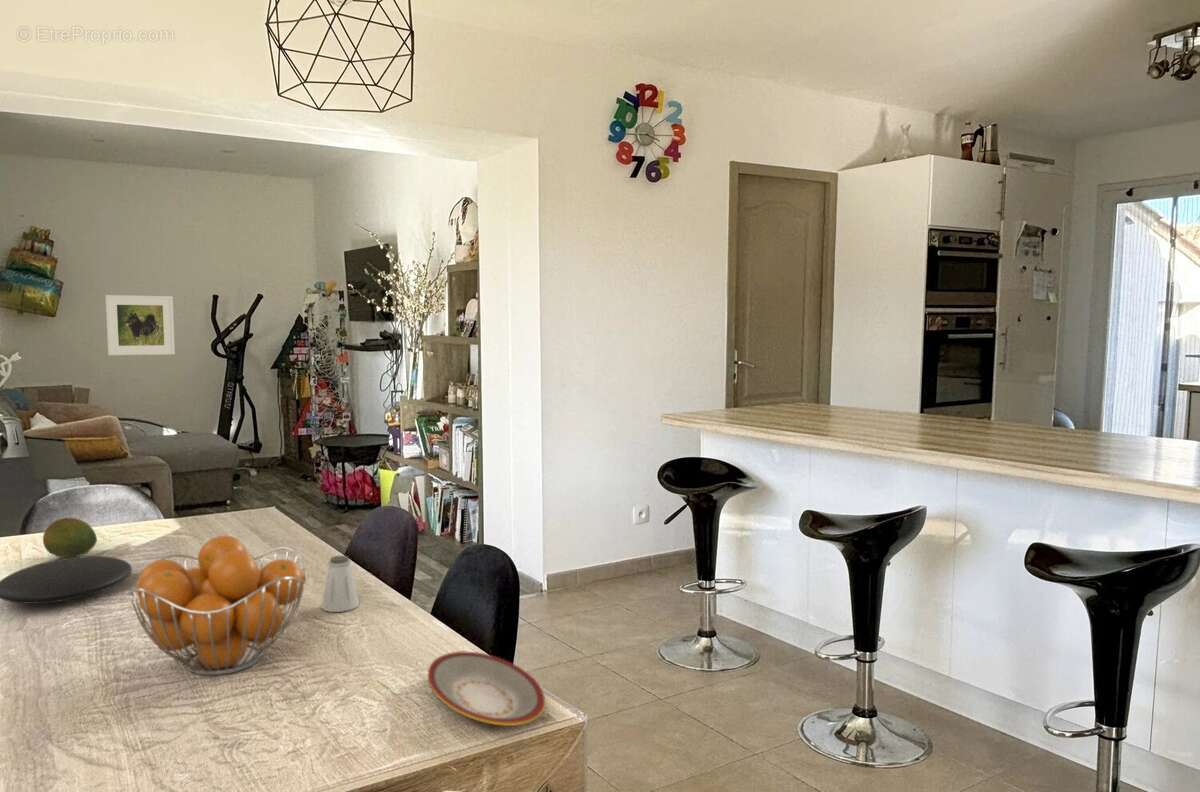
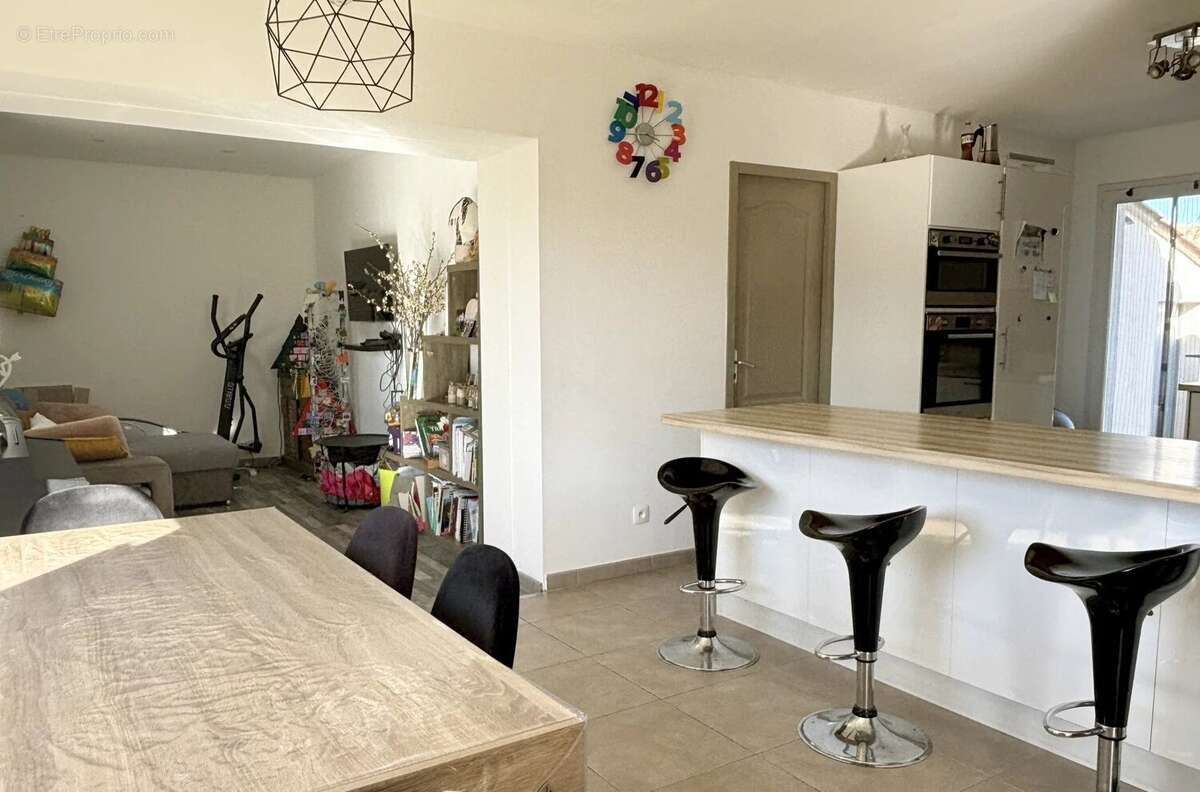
- fruit basket [128,534,308,676]
- saltshaker [321,555,360,613]
- fruit [42,517,98,558]
- plate [427,651,546,727]
- plate [0,555,133,605]
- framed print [105,294,176,356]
